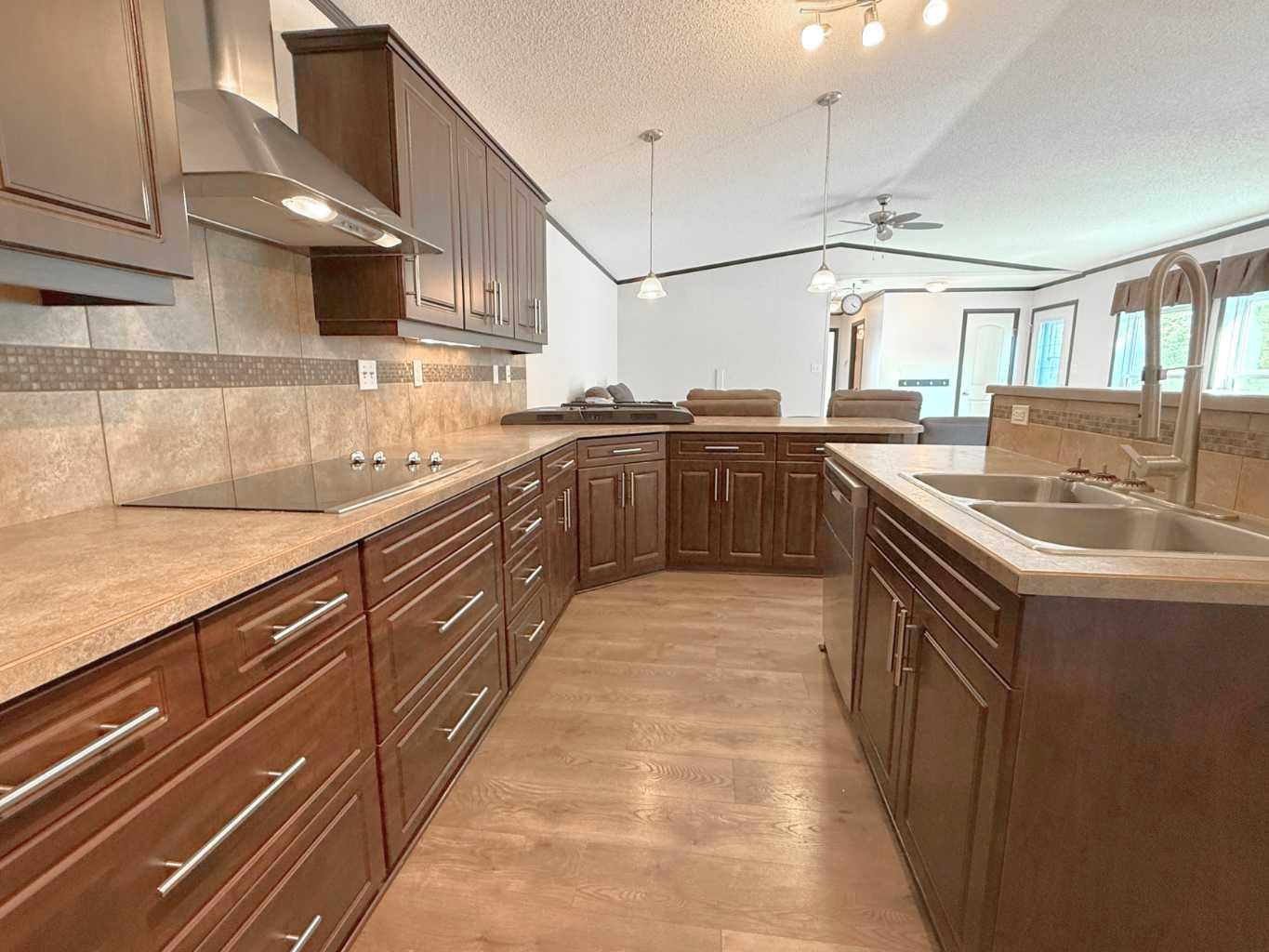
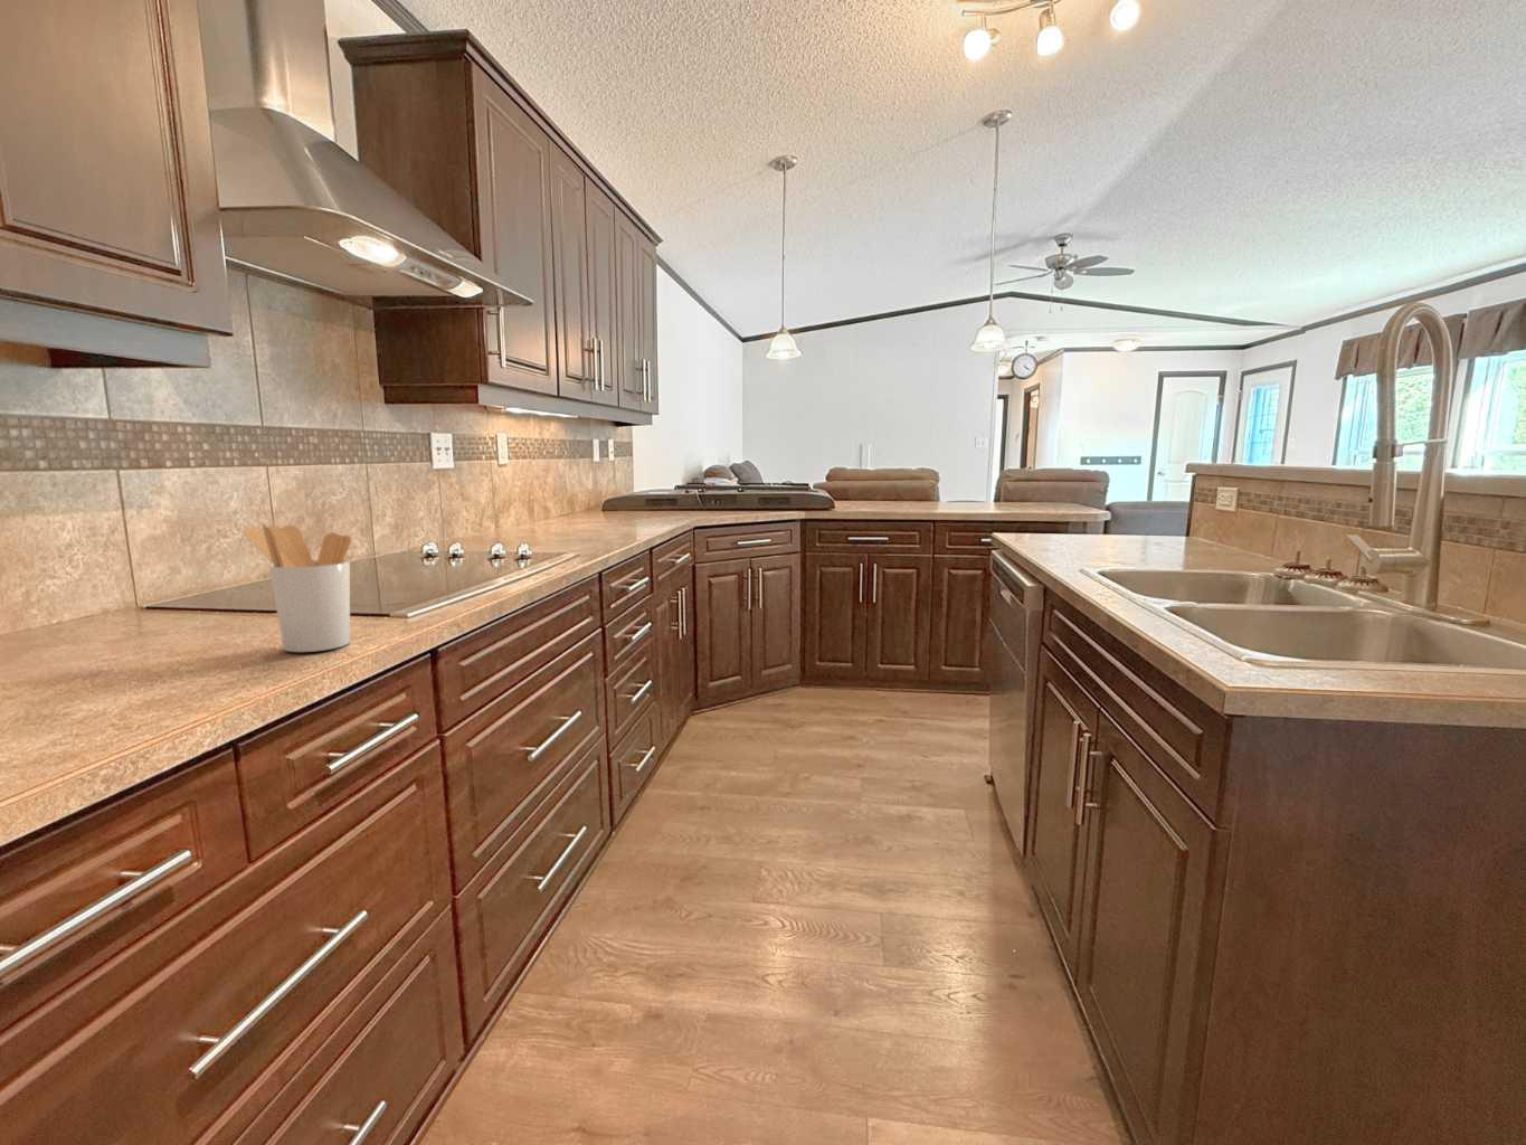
+ utensil holder [242,523,352,653]
